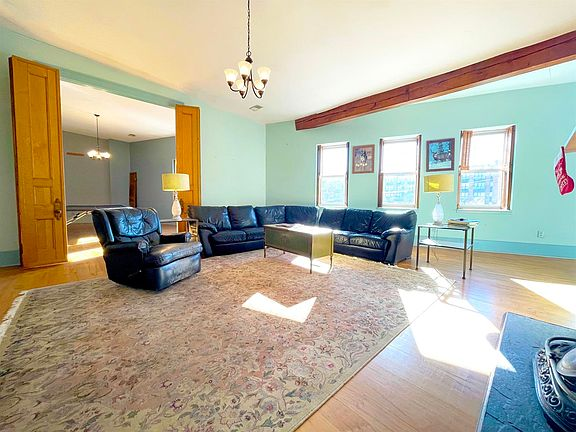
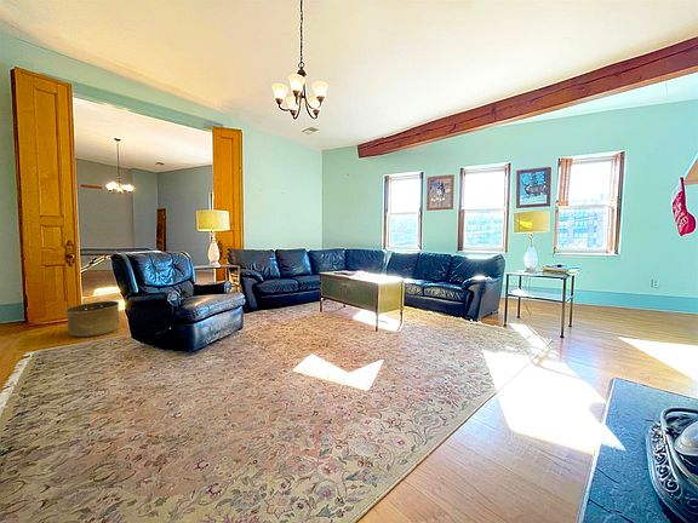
+ basket [64,300,121,338]
